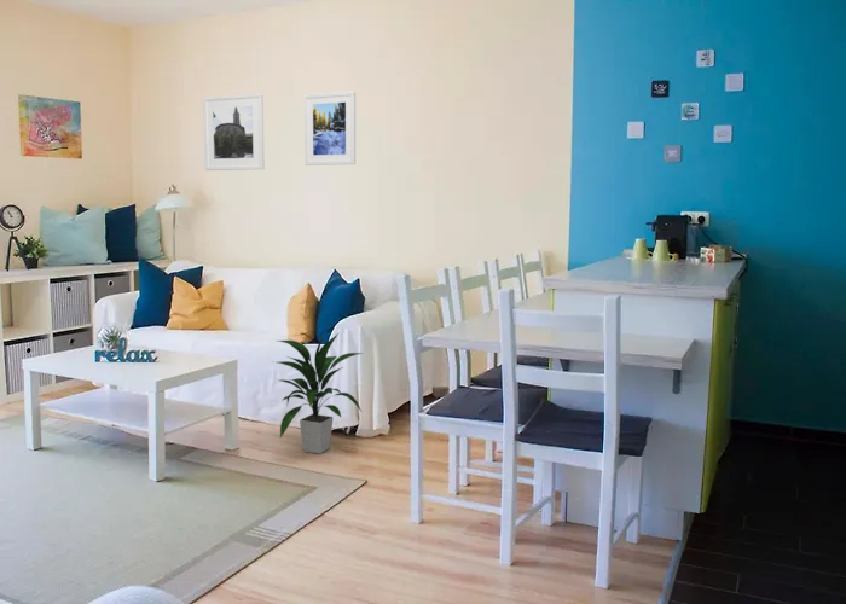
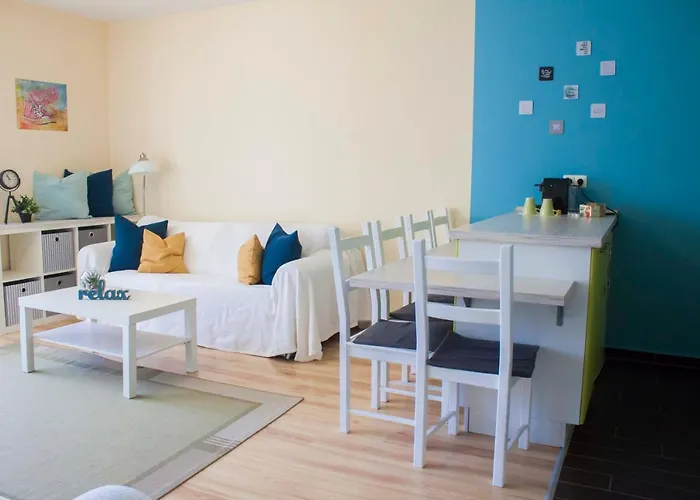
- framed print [203,92,266,172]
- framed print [303,89,357,167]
- indoor plant [270,332,364,454]
